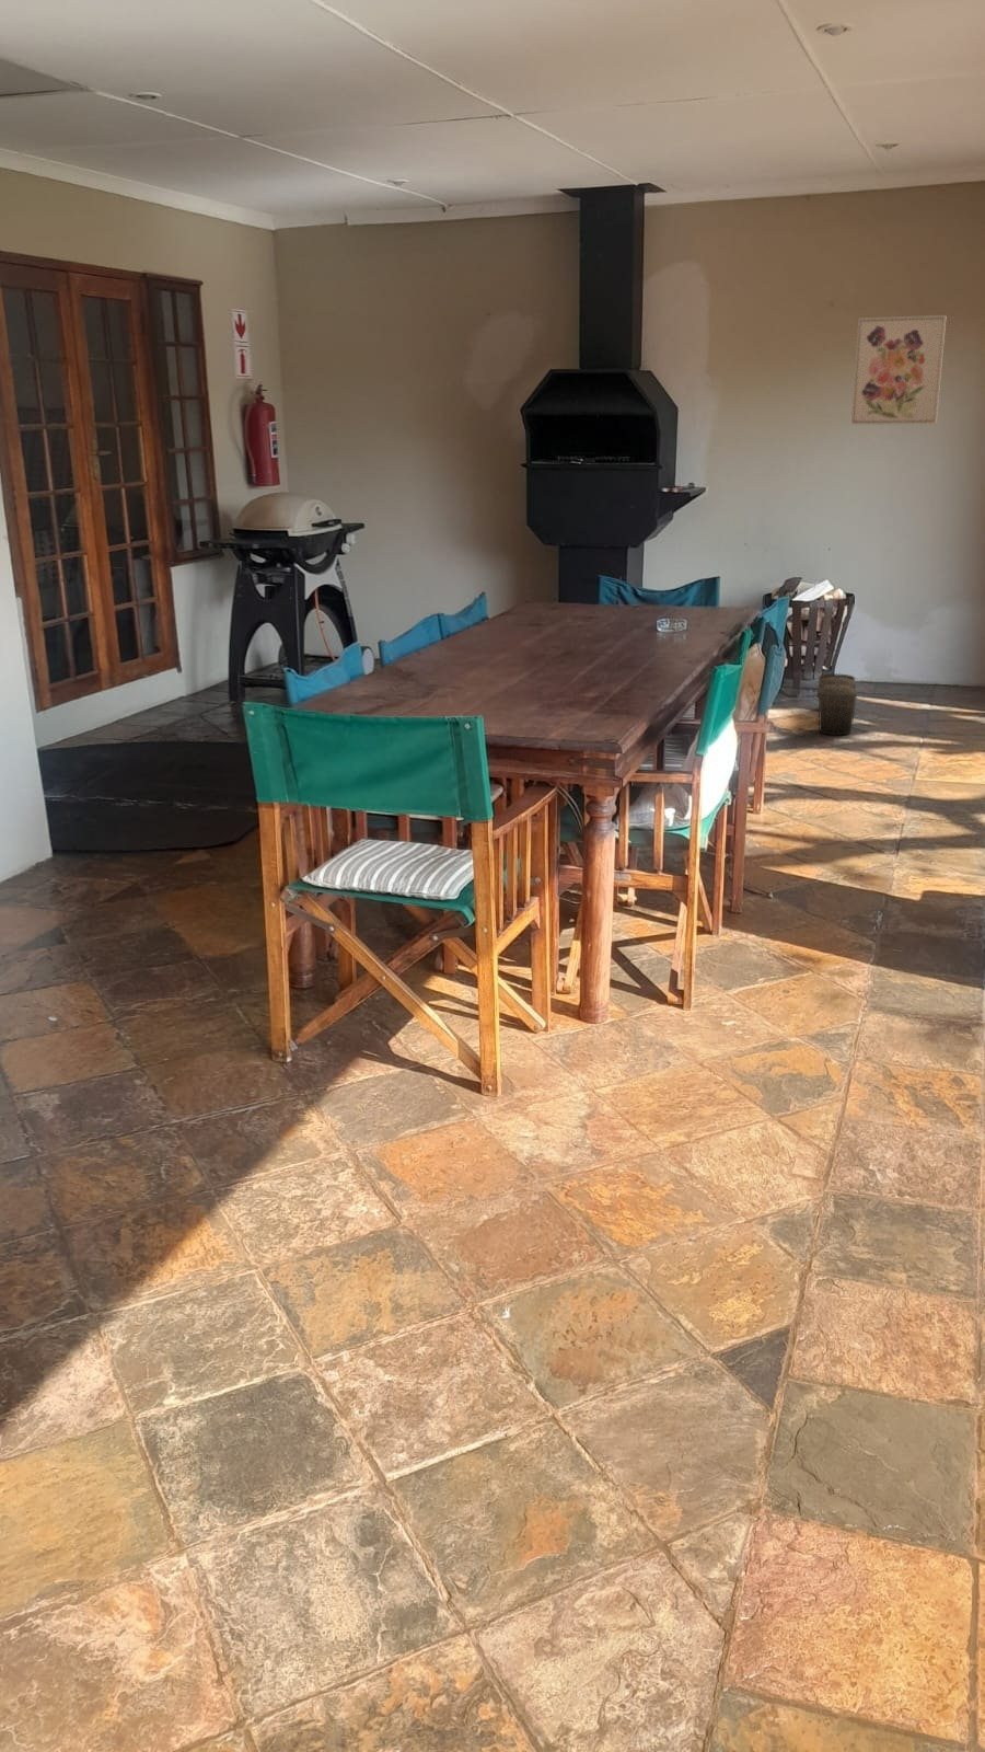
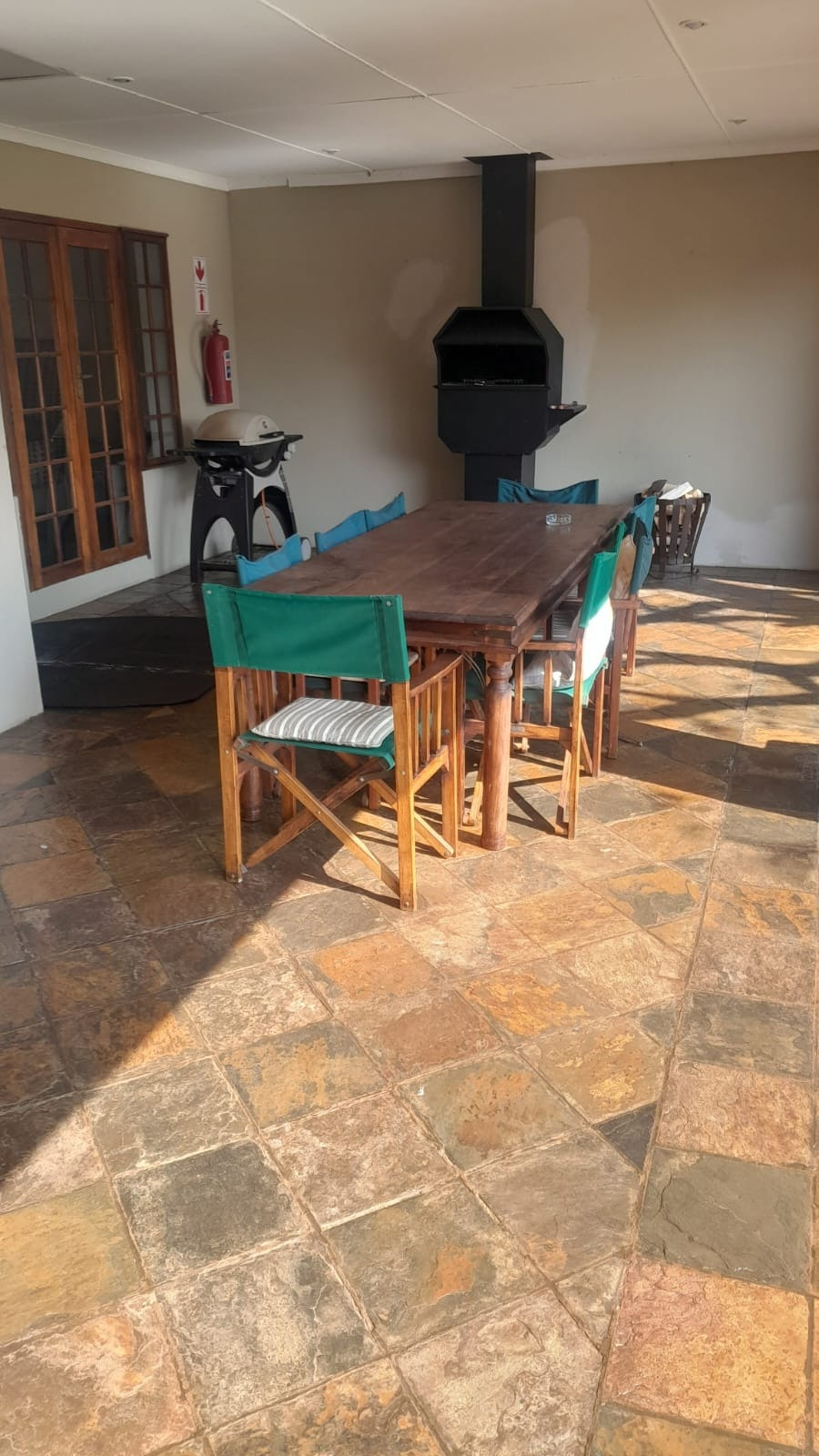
- trash can [817,673,858,736]
- wall art [850,314,948,426]
